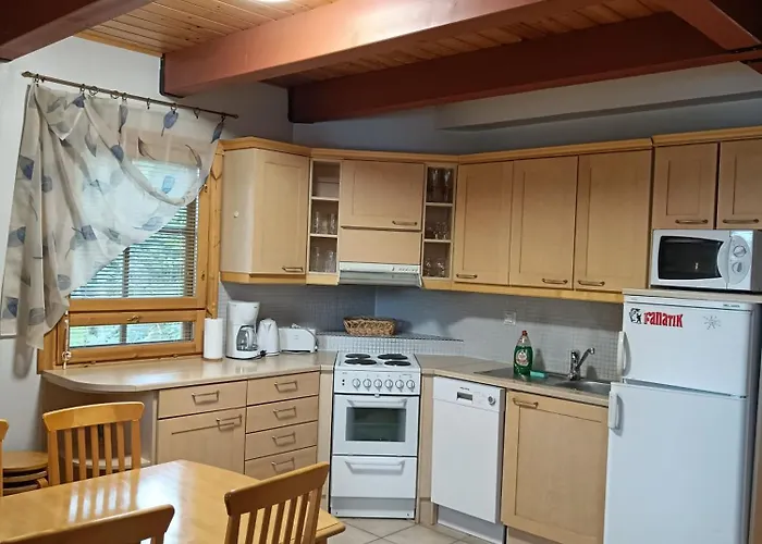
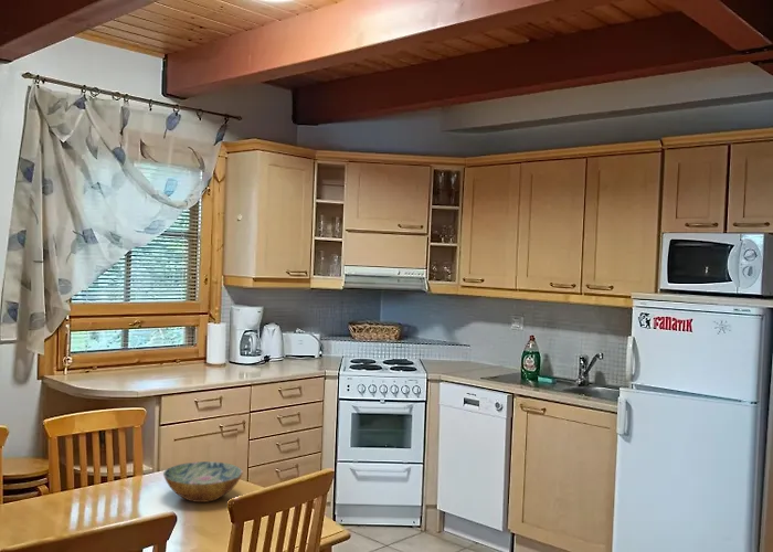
+ bowl [162,460,244,503]
